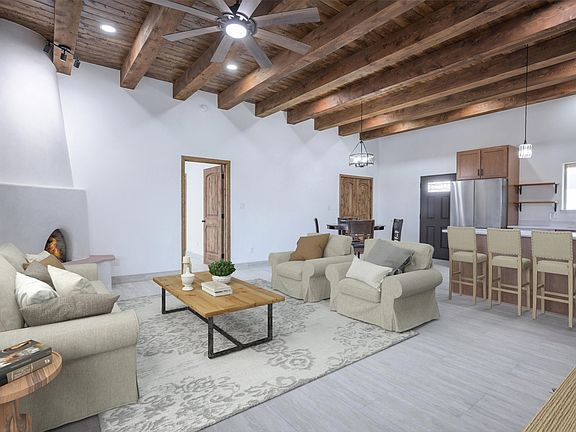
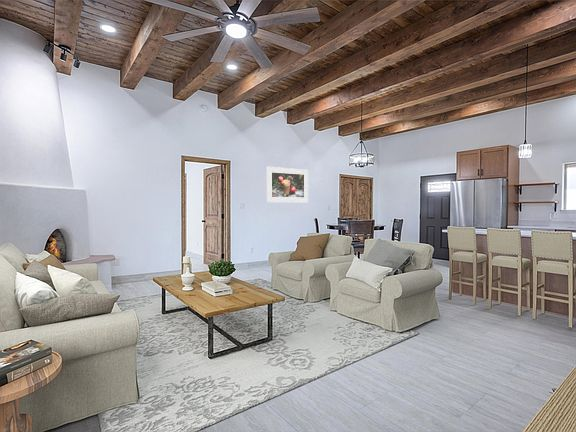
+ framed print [266,166,309,203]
